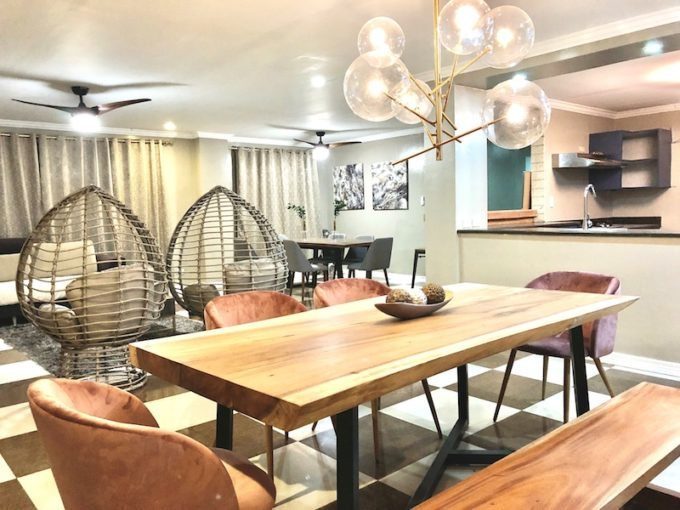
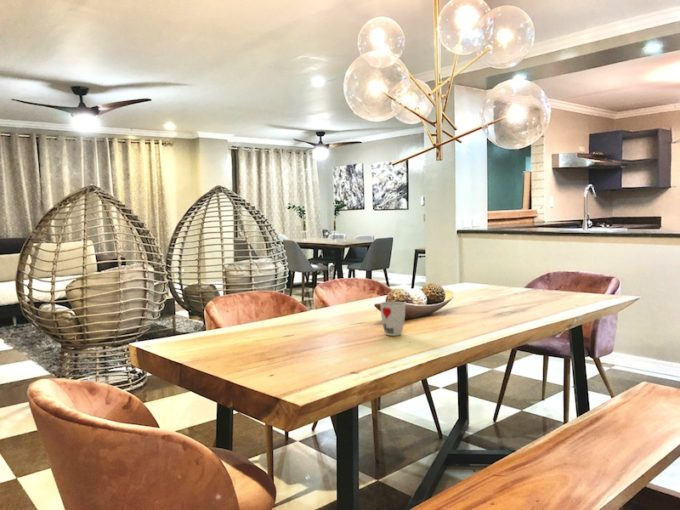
+ cup [379,301,407,337]
